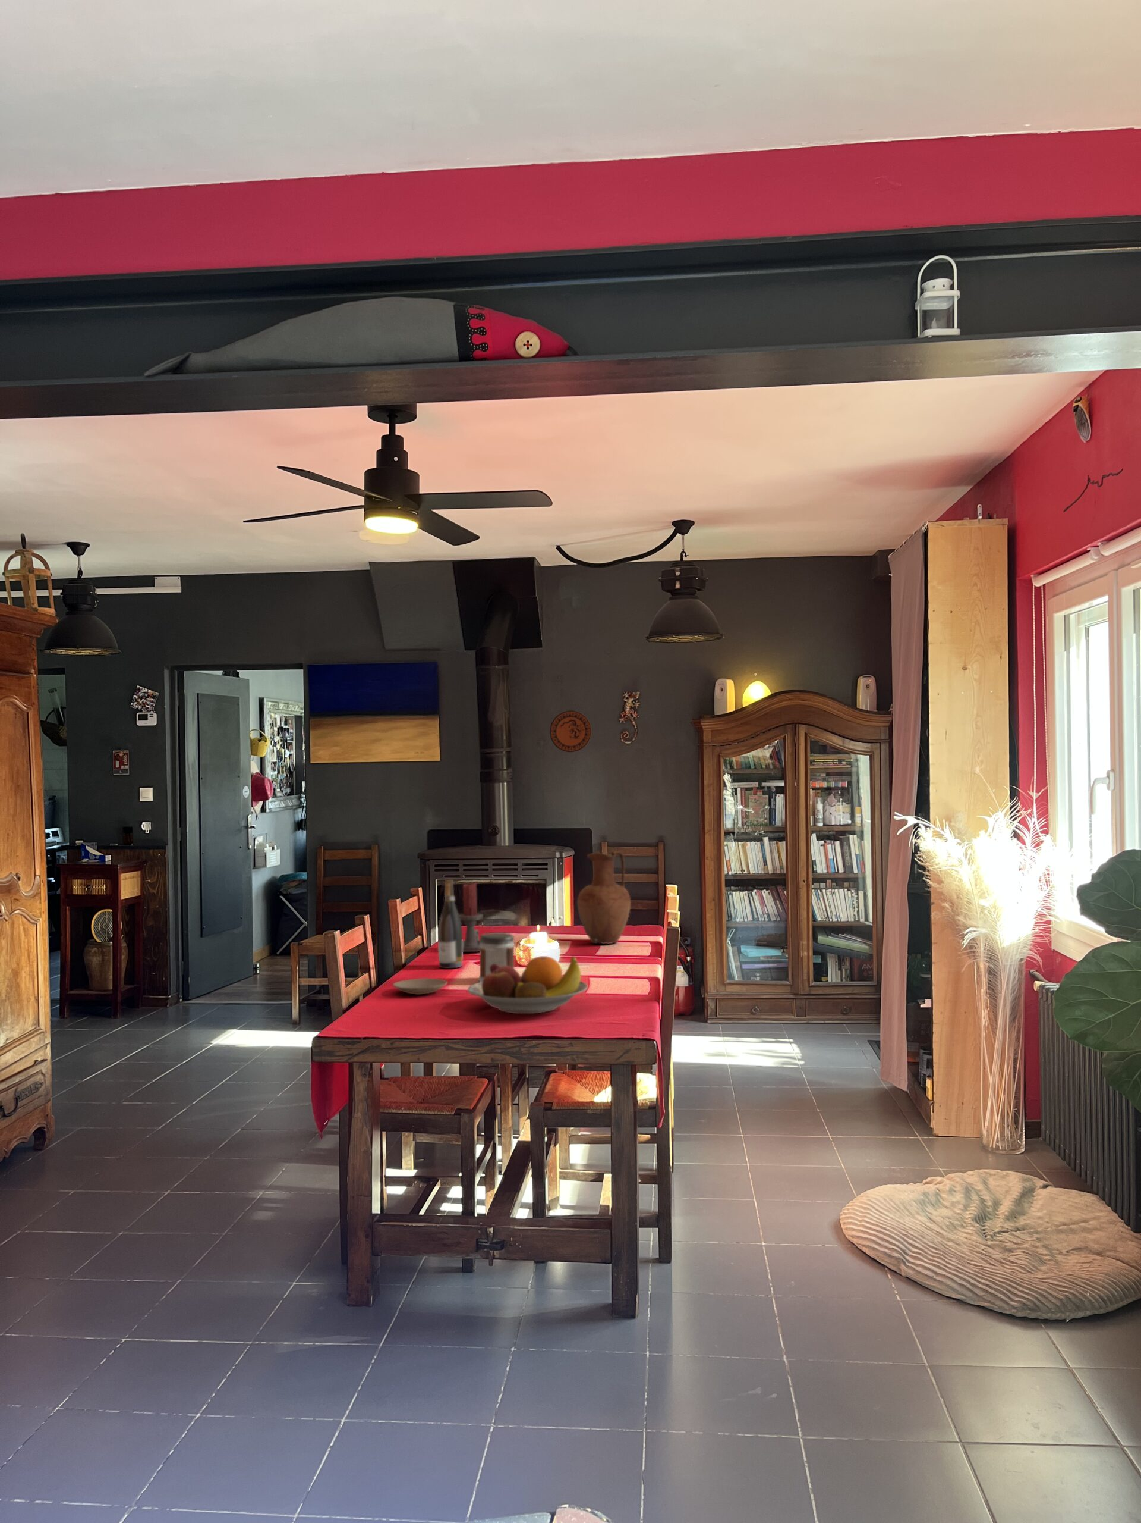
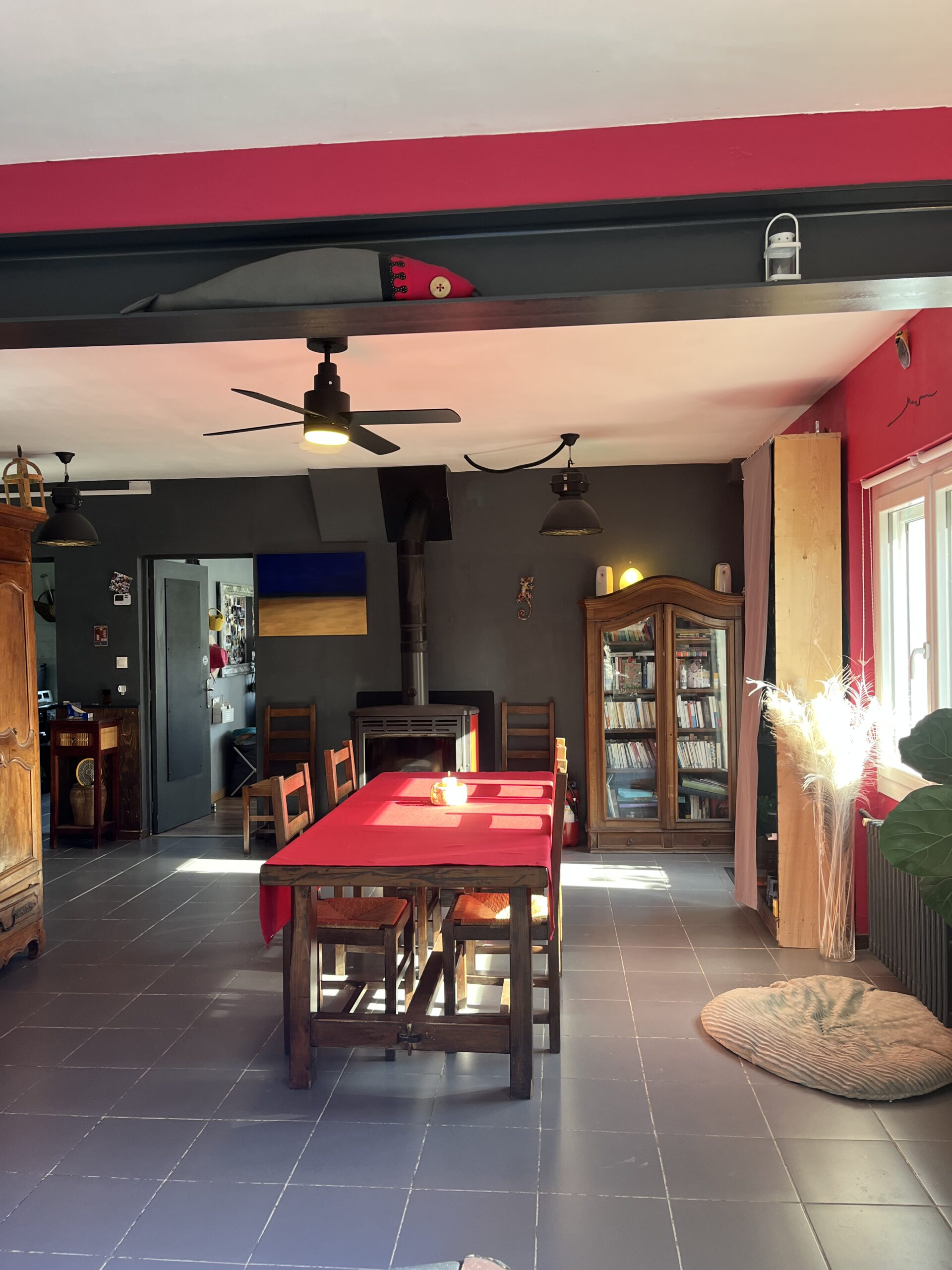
- fruit bowl [467,956,588,1015]
- vase [576,850,632,945]
- jar [478,932,515,982]
- plate [392,977,448,995]
- candle holder [459,883,483,952]
- decorative plate [549,710,592,753]
- wine bottle [437,879,463,969]
